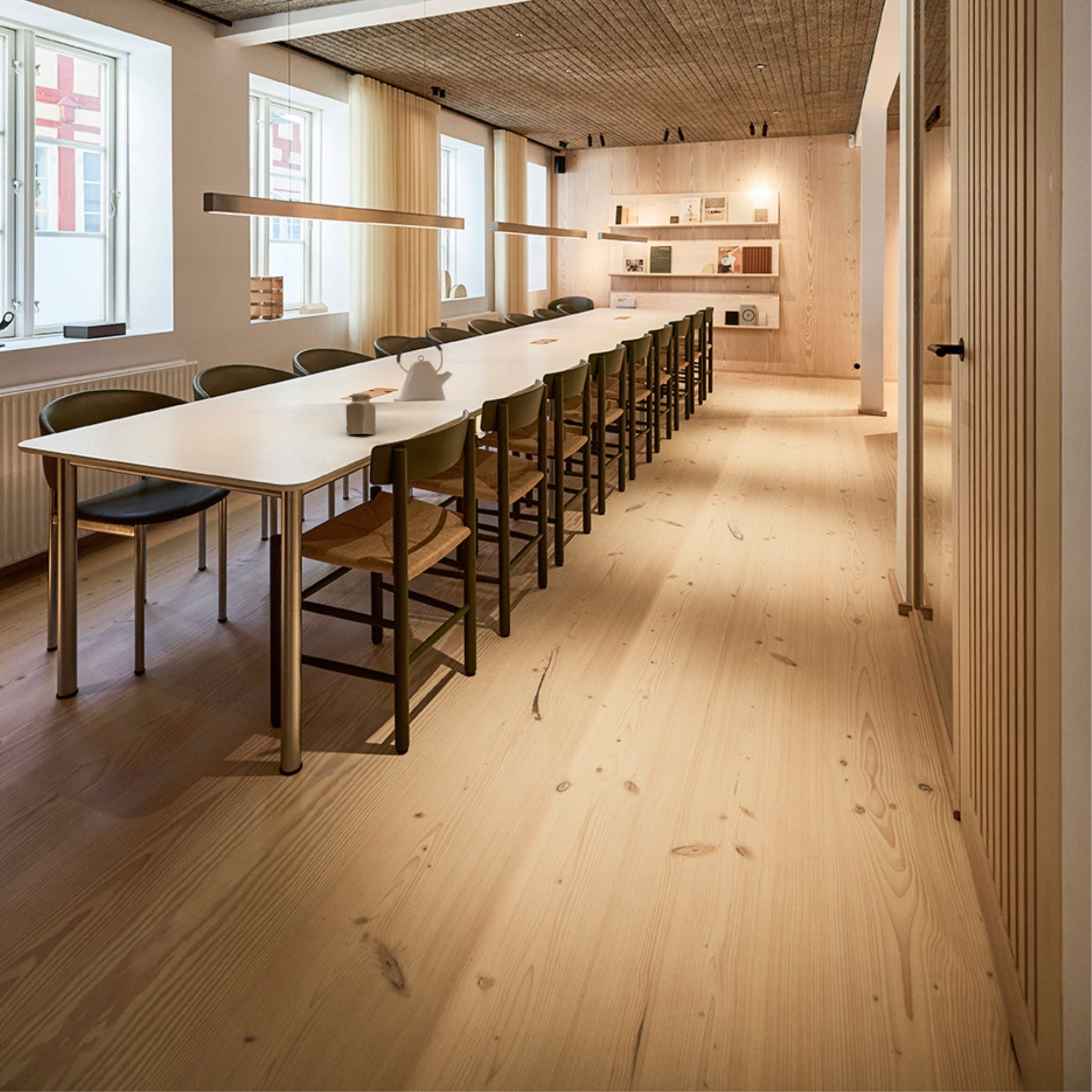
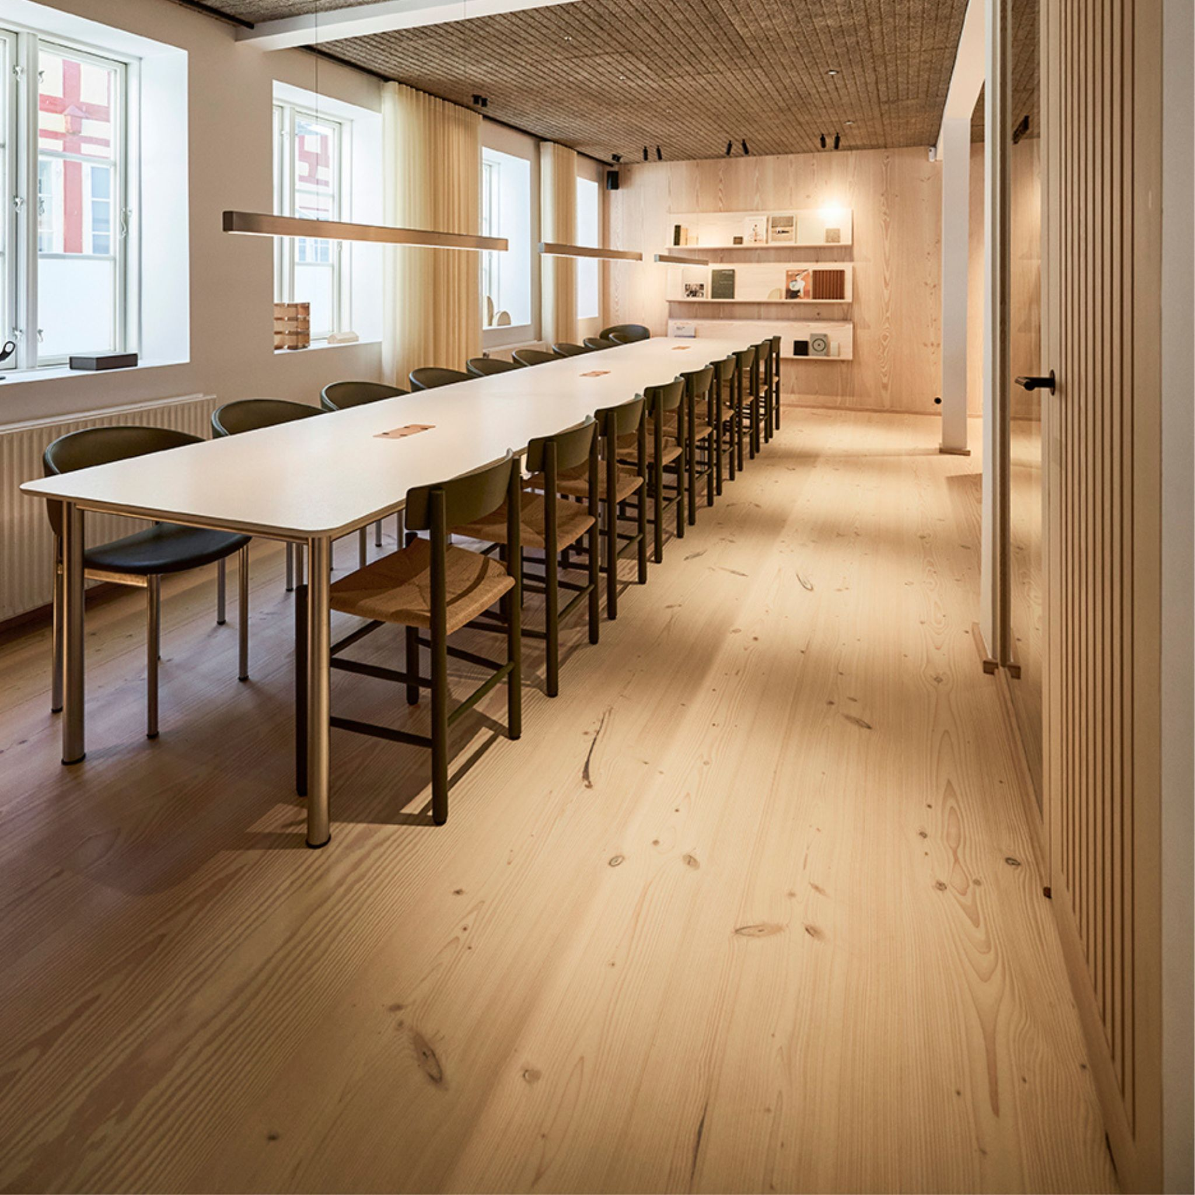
- kettle [393,336,453,403]
- salt shaker [346,392,376,435]
